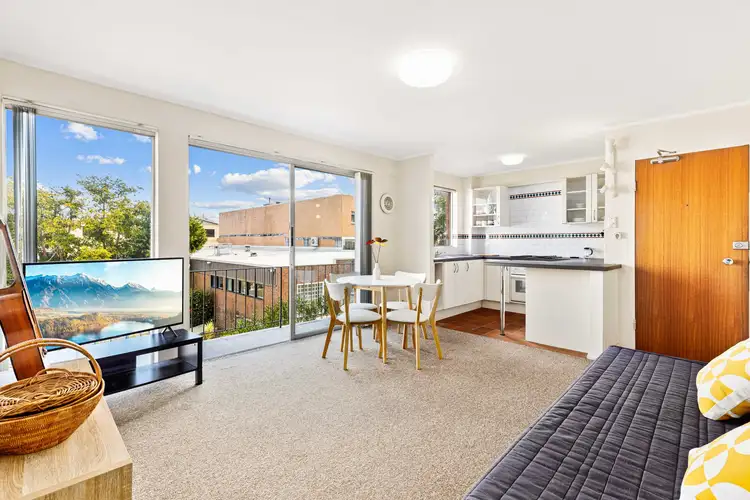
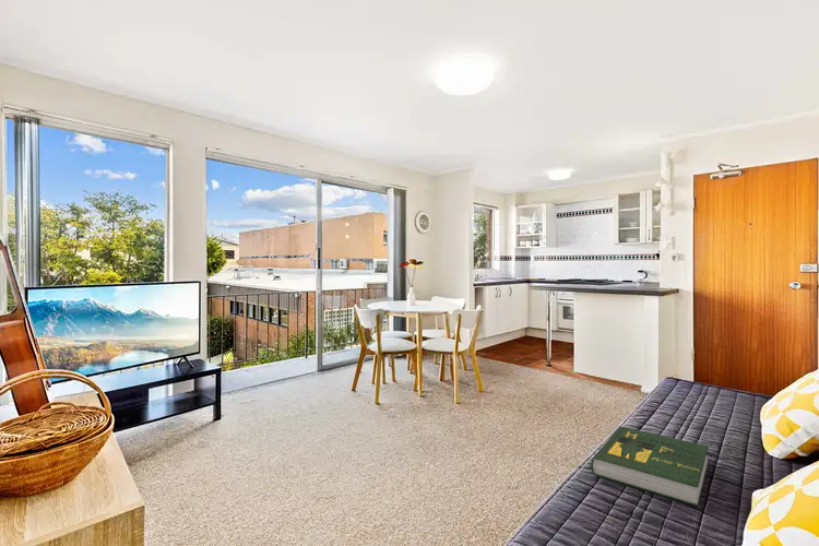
+ book [590,426,710,508]
